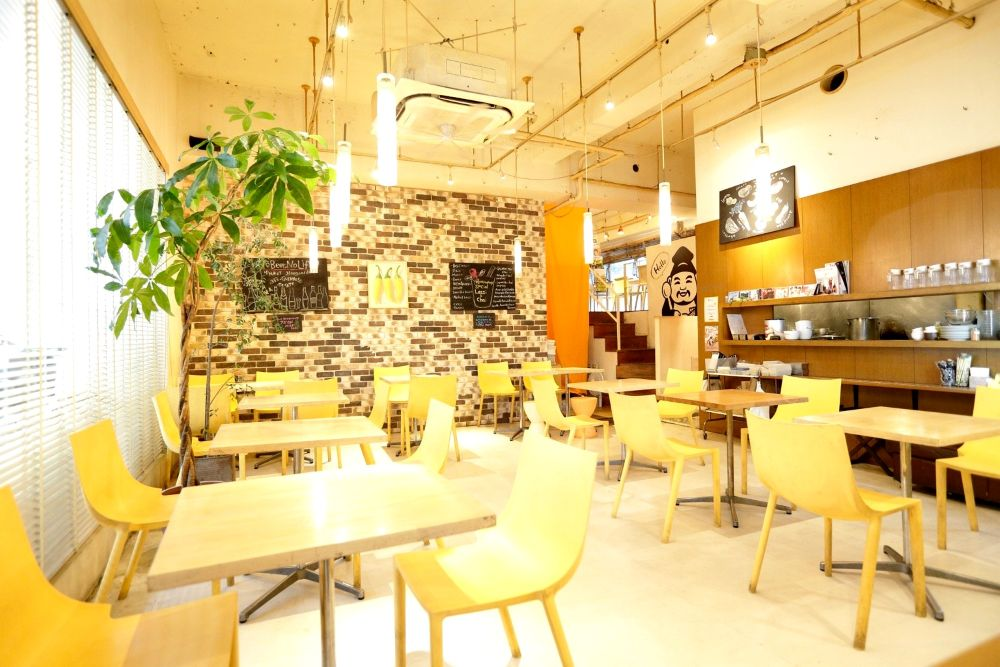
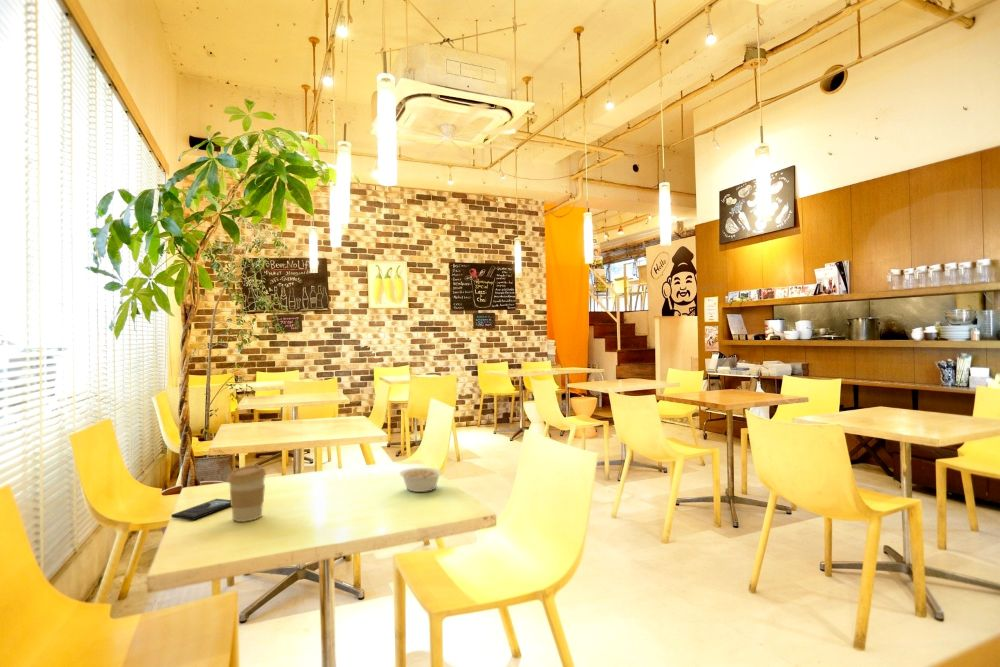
+ smartphone [170,498,231,521]
+ coffee cup [226,464,267,523]
+ legume [399,467,443,493]
